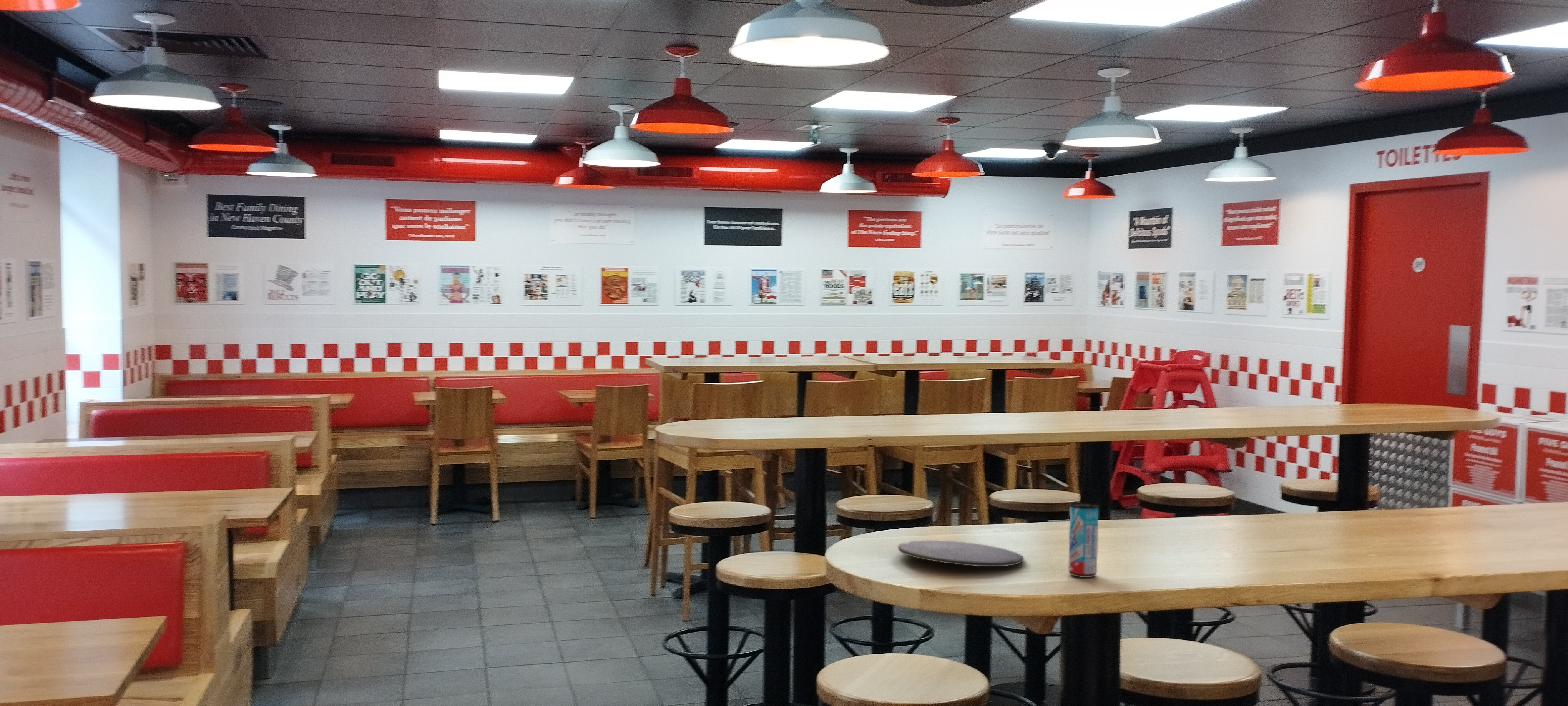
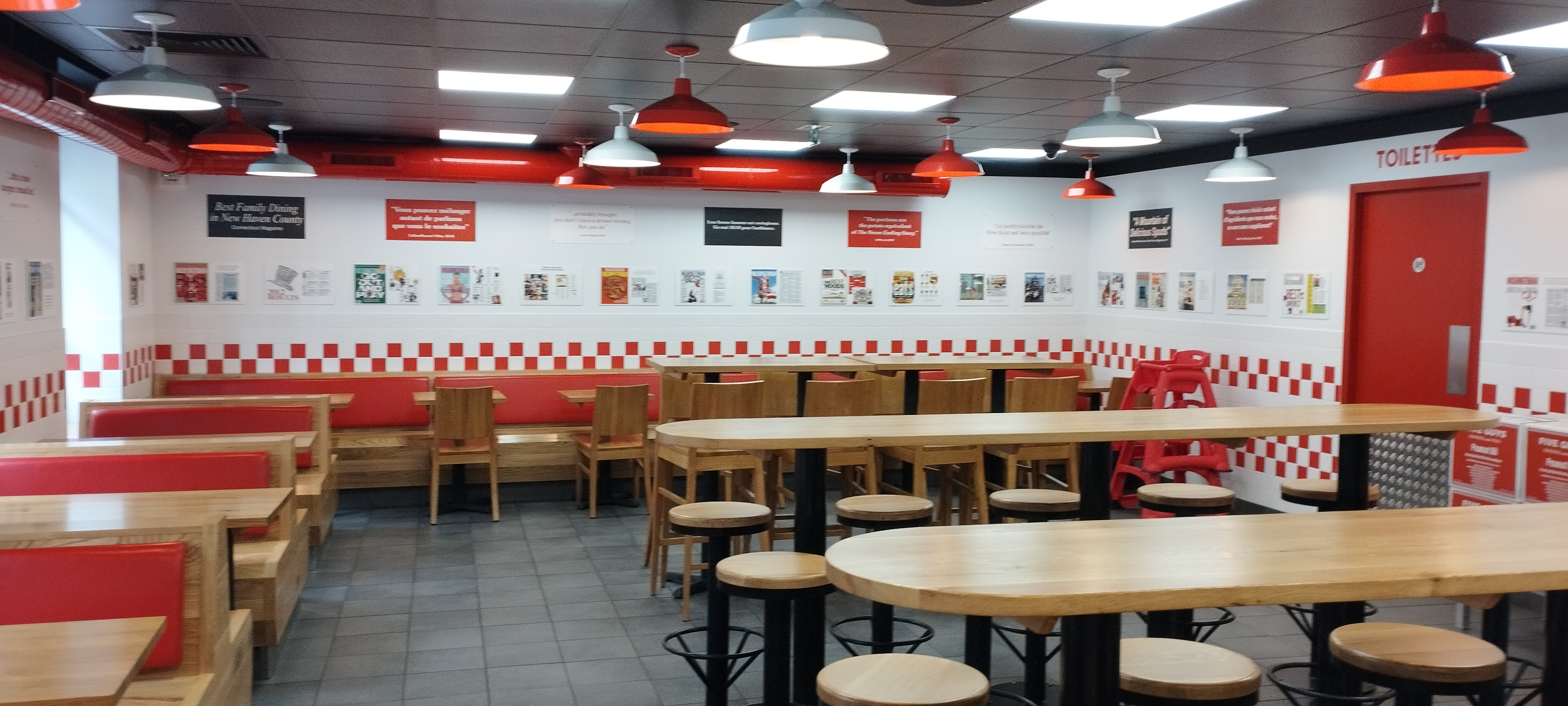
- beverage can [1068,502,1099,578]
- plate [897,540,1024,567]
